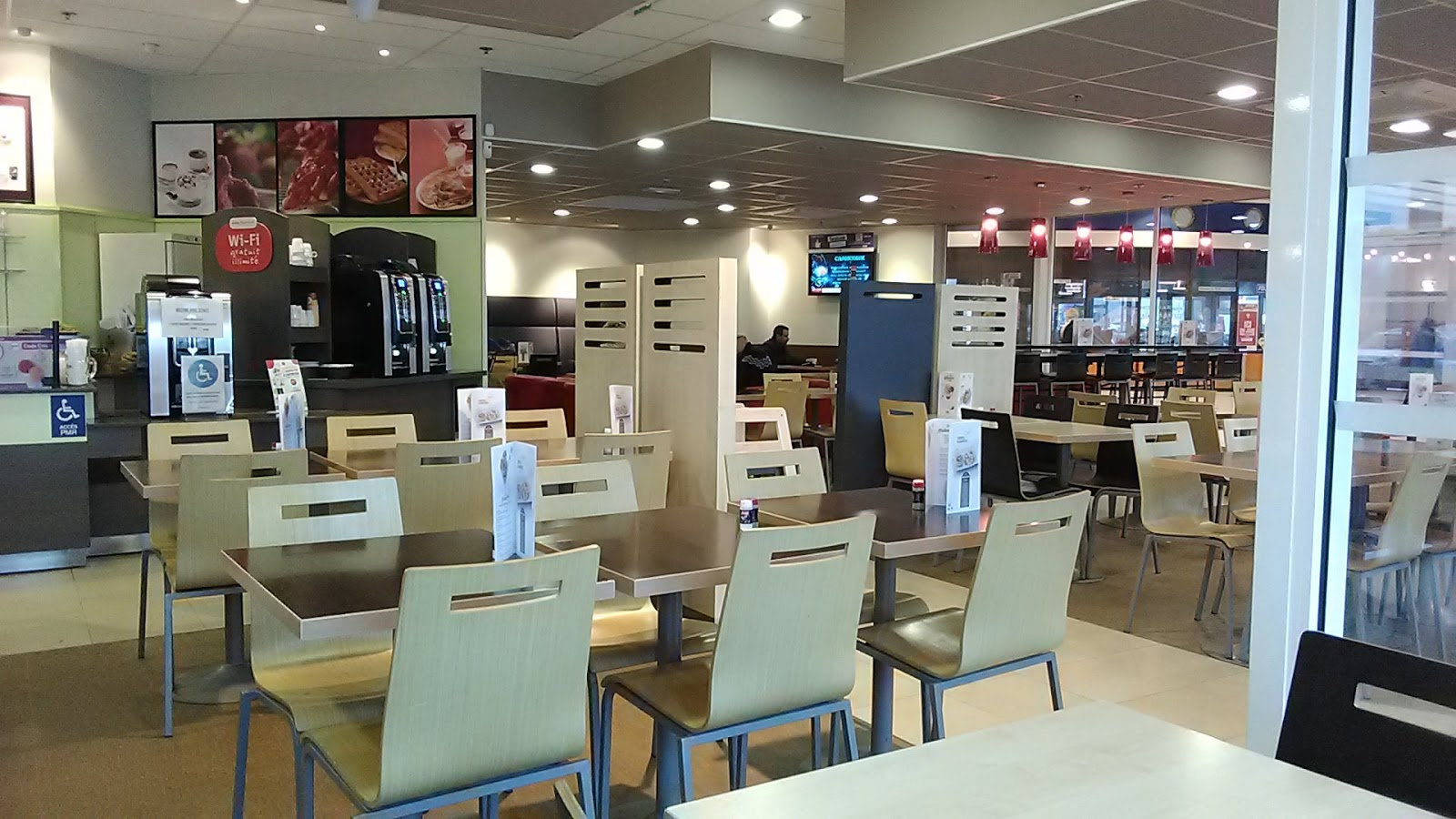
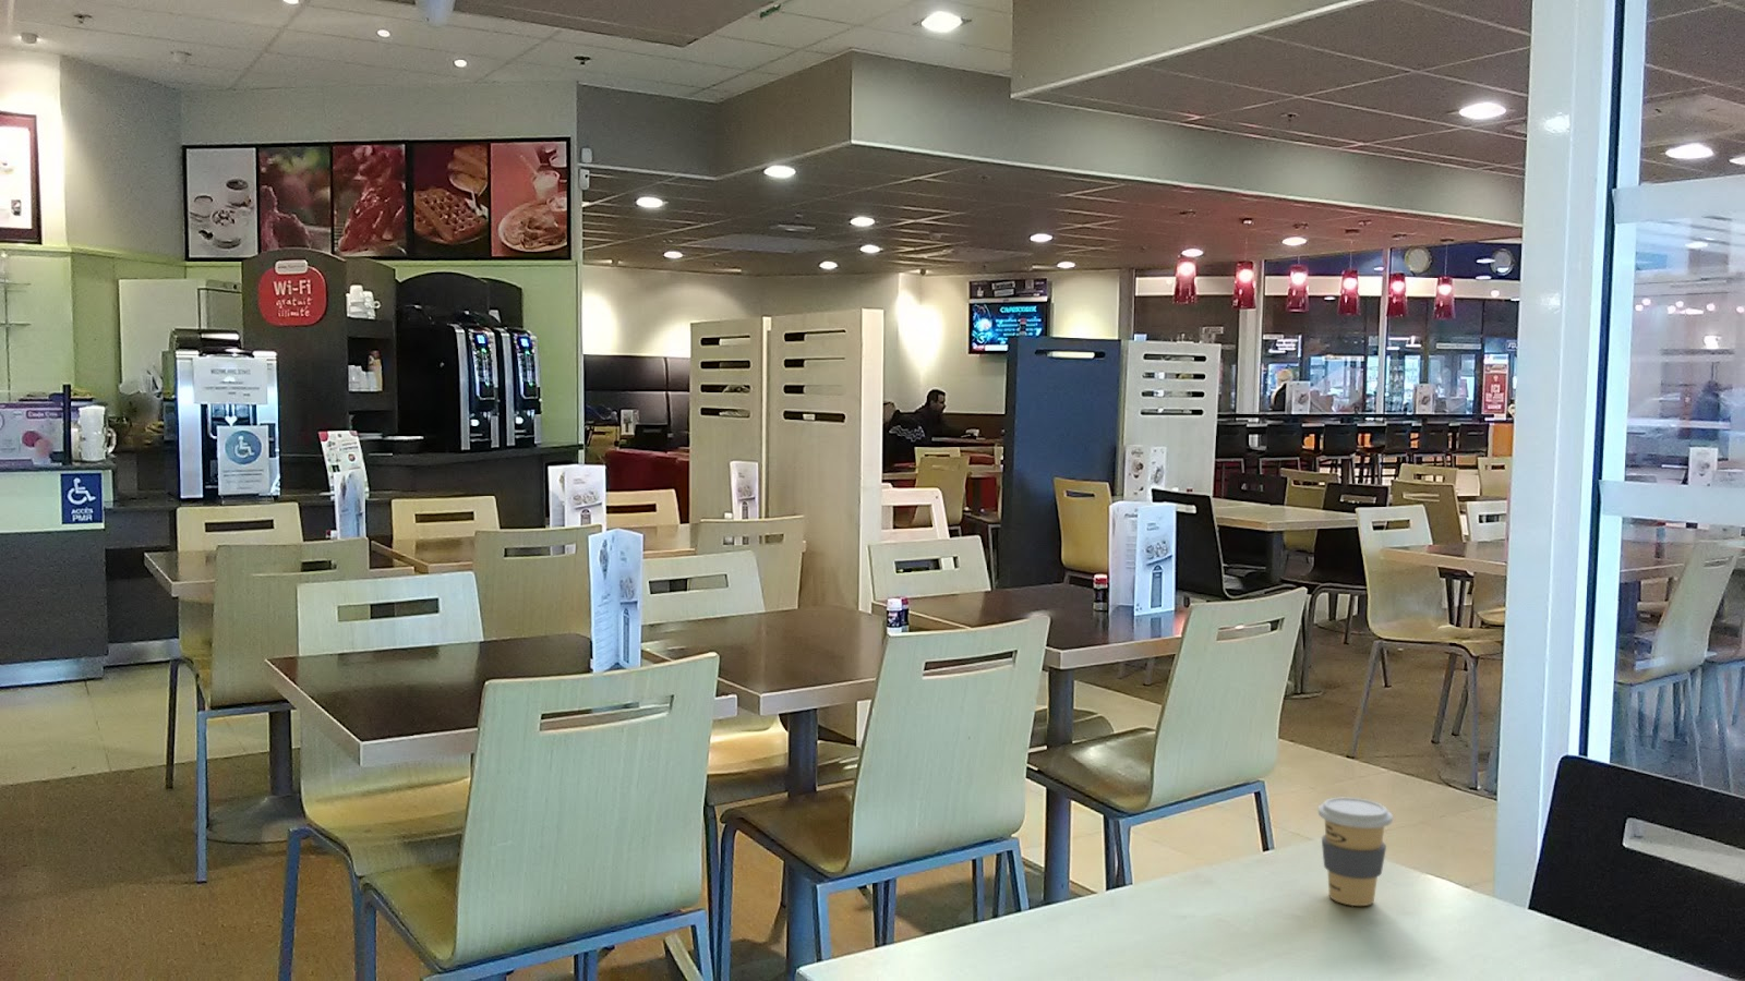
+ coffee cup [1317,797,1394,907]
